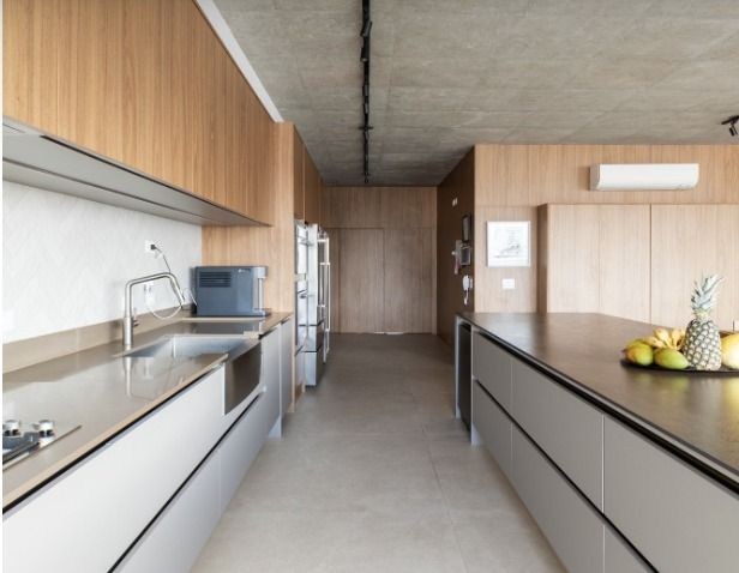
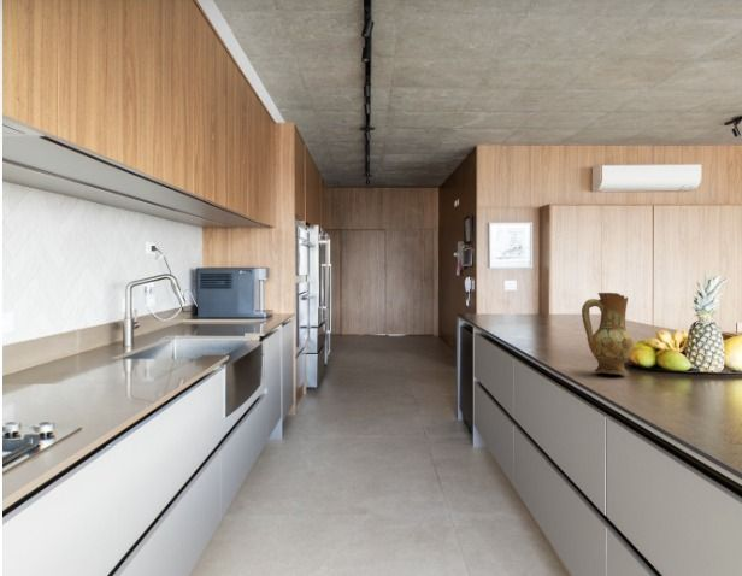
+ ceramic jug [581,292,635,376]
